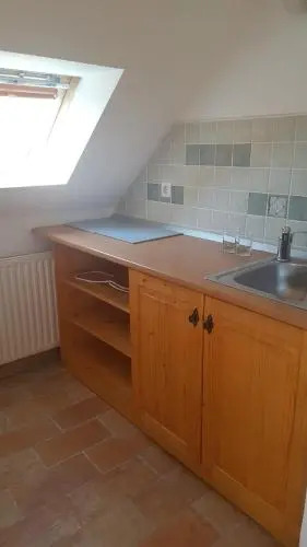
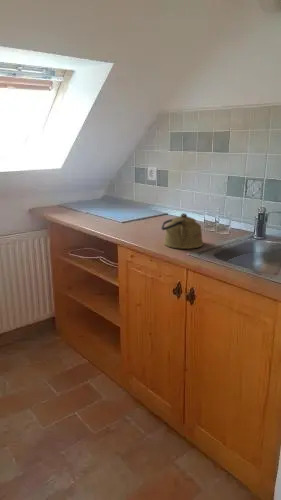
+ kettle [160,212,204,250]
